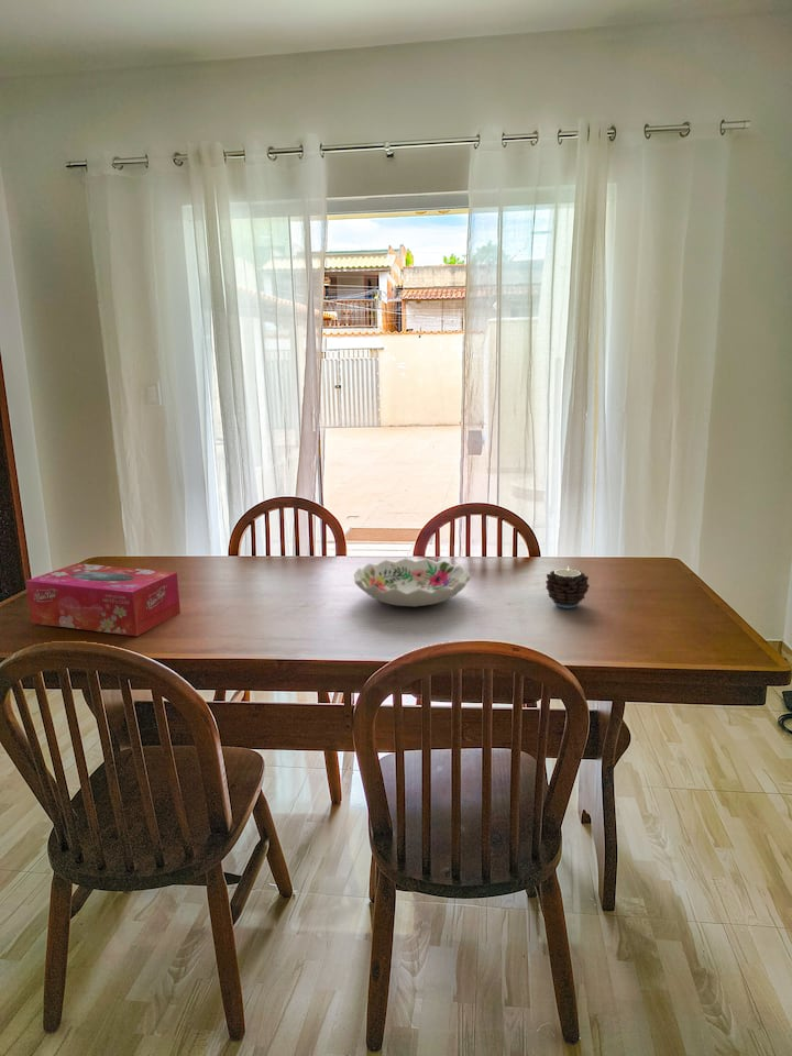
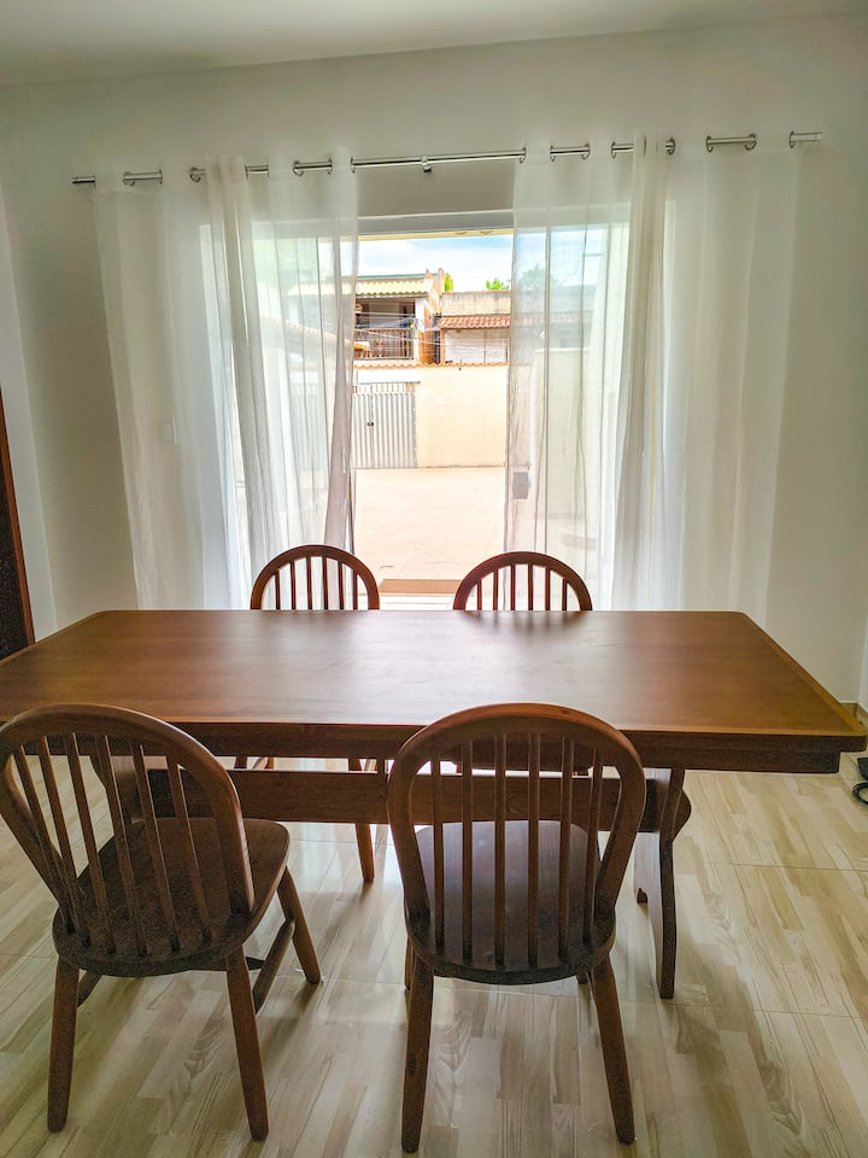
- candle [544,564,591,609]
- decorative bowl [353,557,472,607]
- tissue box [24,562,182,637]
